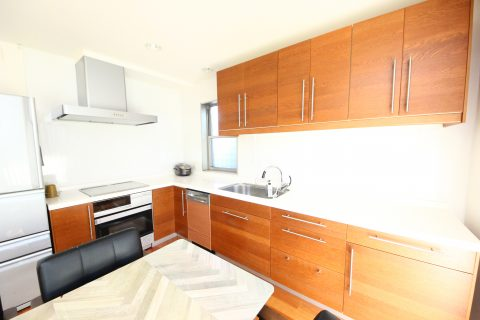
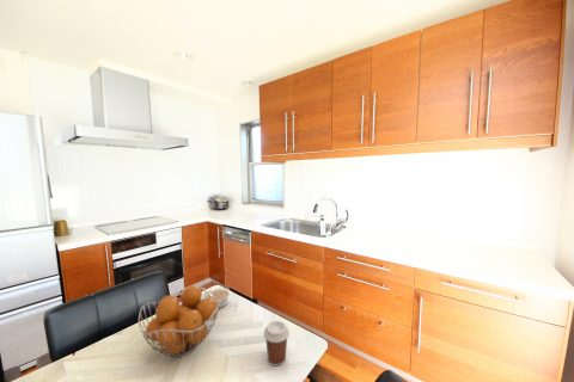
+ legume [201,288,232,309]
+ coffee cup [262,320,291,368]
+ fruit basket [138,284,220,358]
